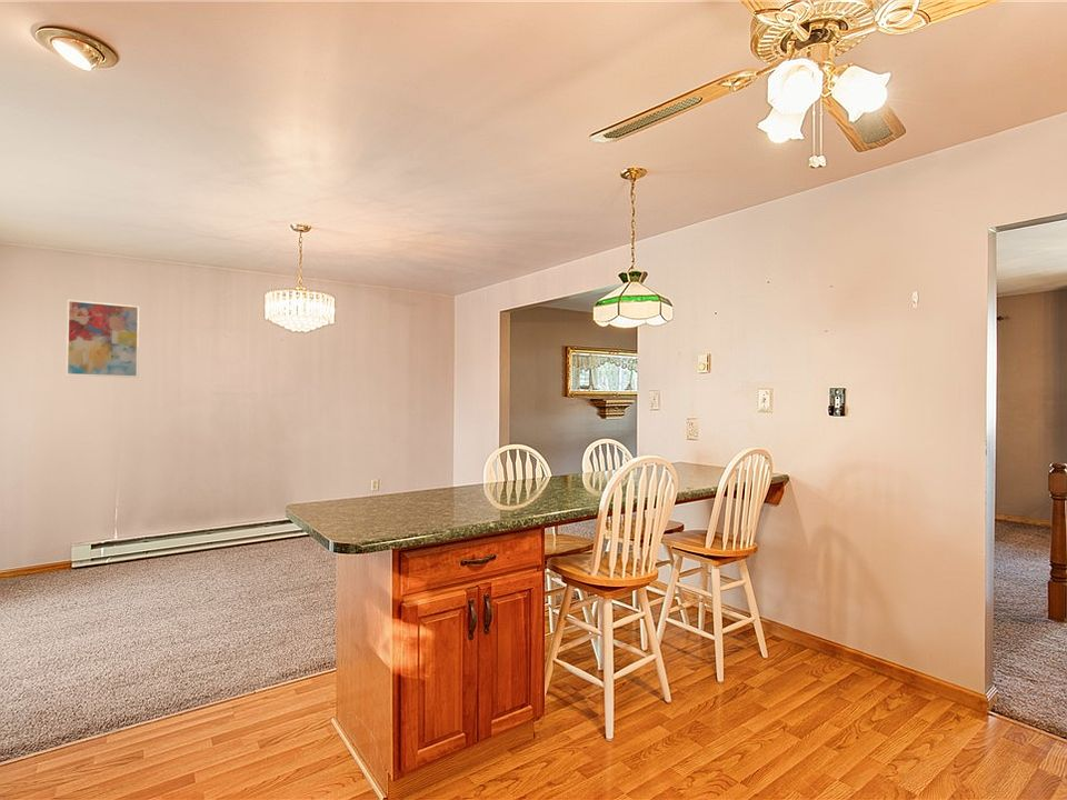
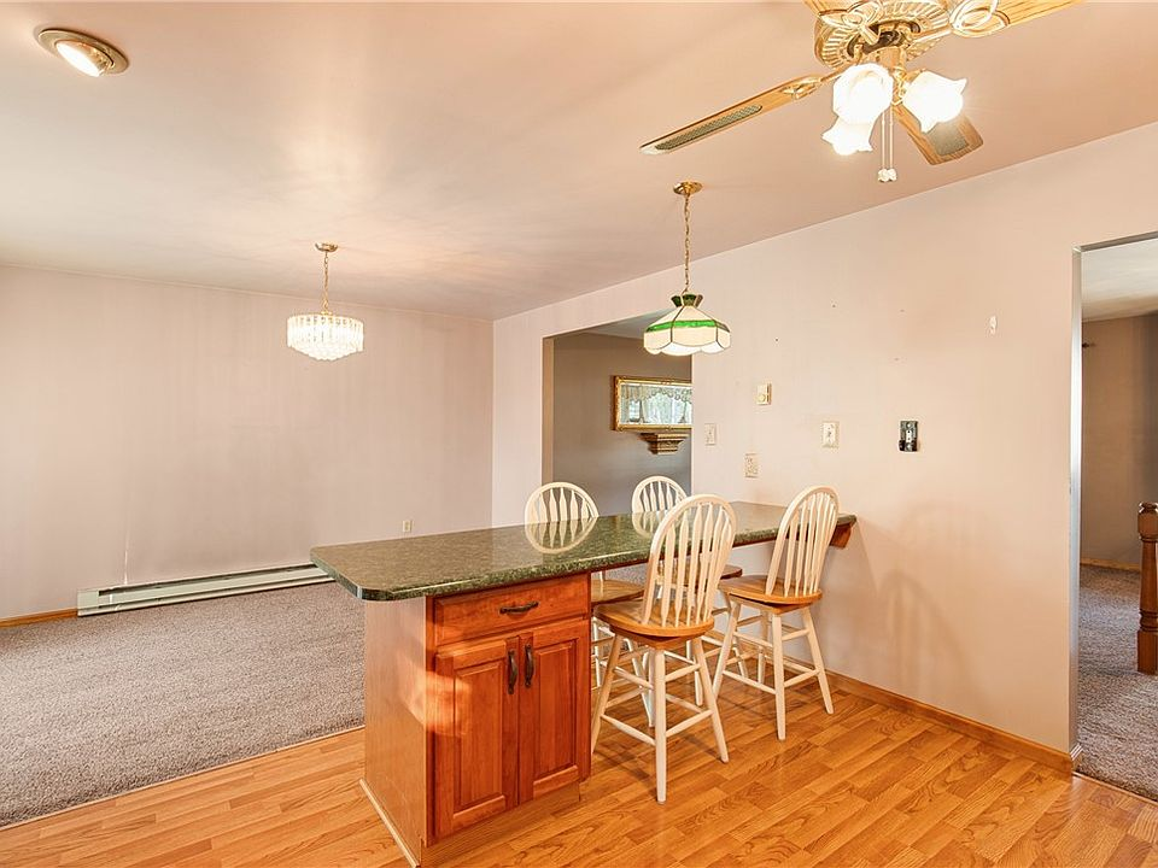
- wall art [64,299,140,379]
